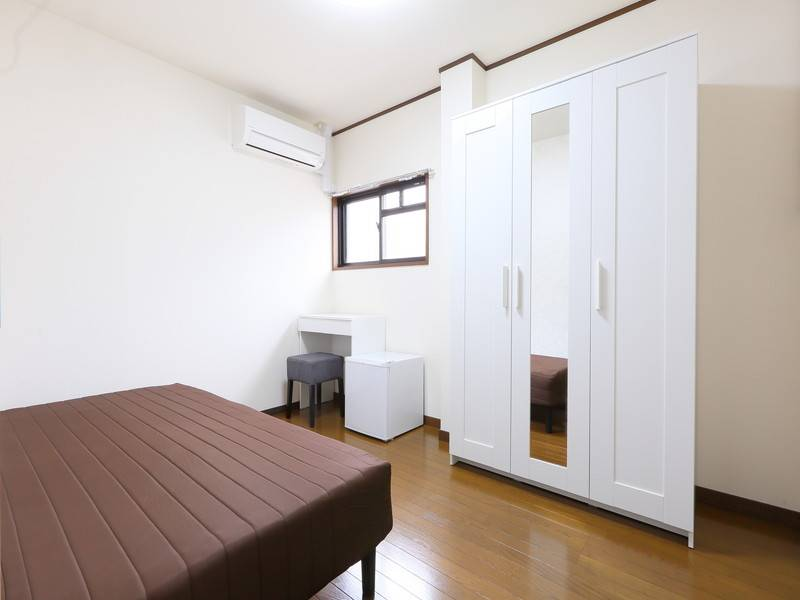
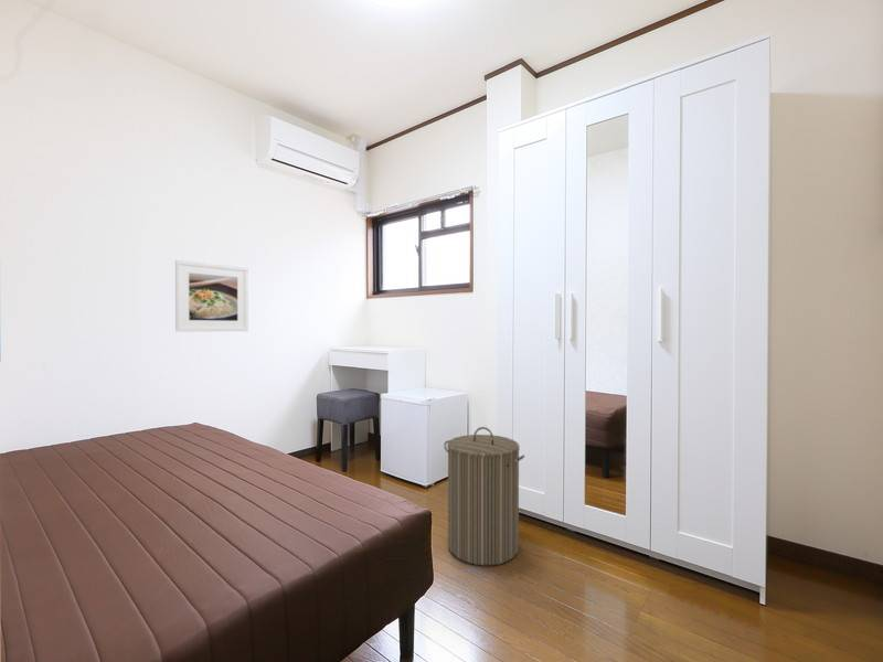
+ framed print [174,259,249,332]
+ laundry hamper [443,426,525,567]
